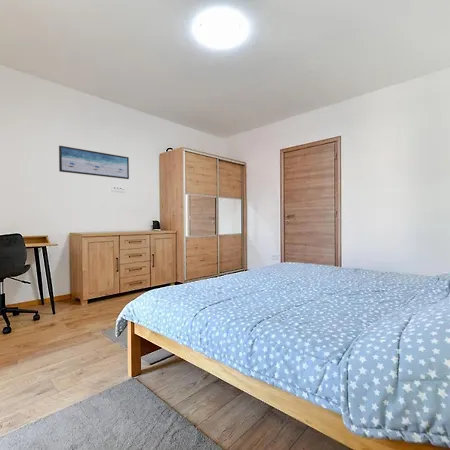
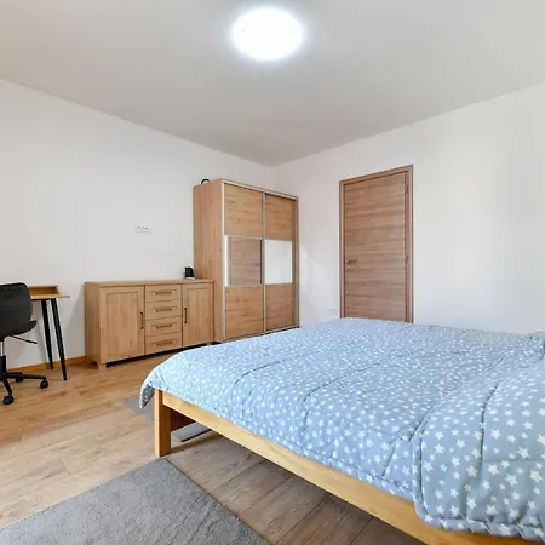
- wall art [58,145,130,180]
